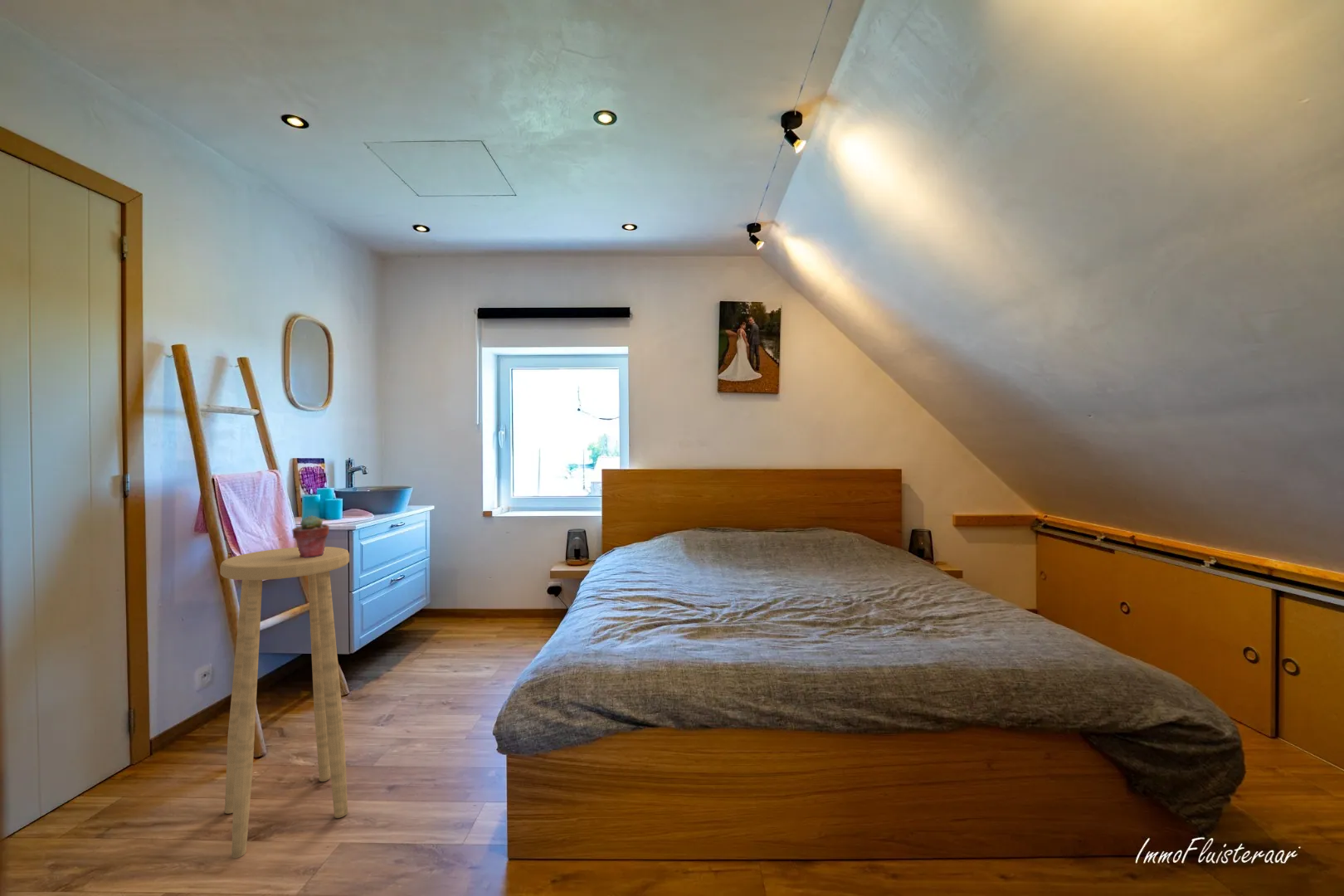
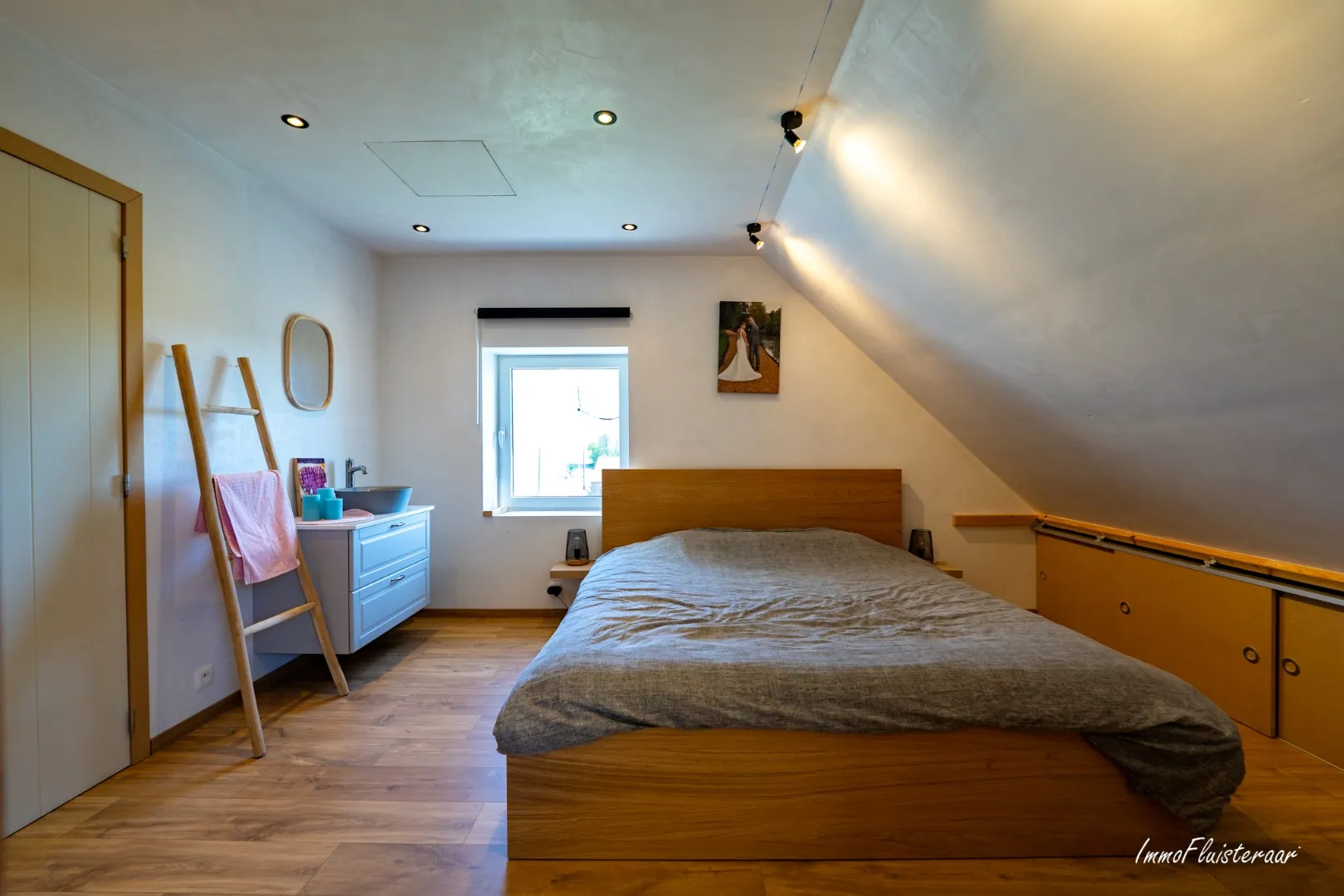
- potted succulent [291,514,330,558]
- stool [219,546,350,859]
